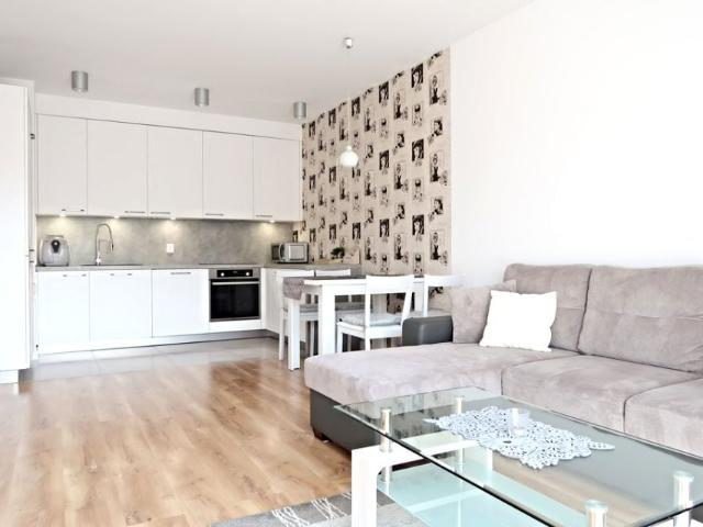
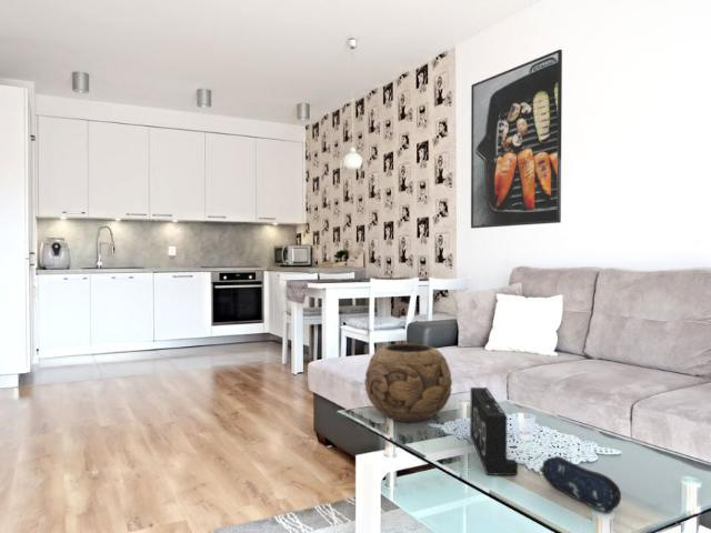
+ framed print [470,49,563,230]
+ decorative bowl [363,343,453,423]
+ pencil case [539,455,622,514]
+ alarm clock [469,386,519,476]
